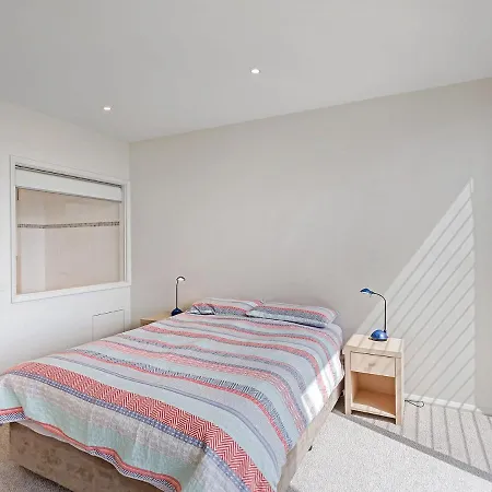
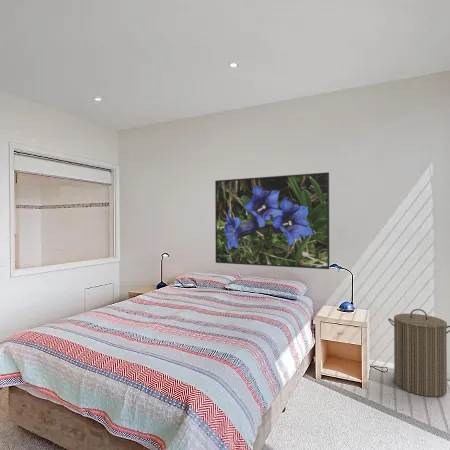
+ laundry hamper [387,308,450,398]
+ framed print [214,171,330,270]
